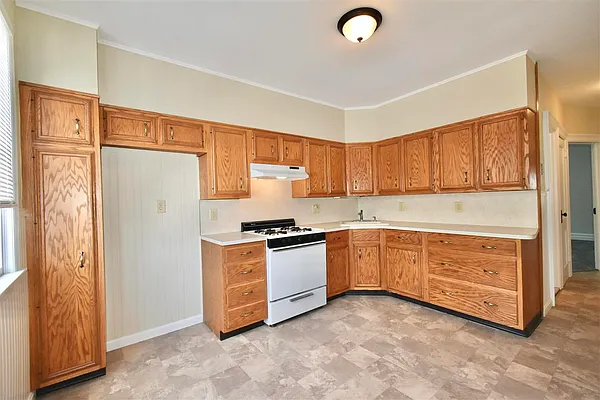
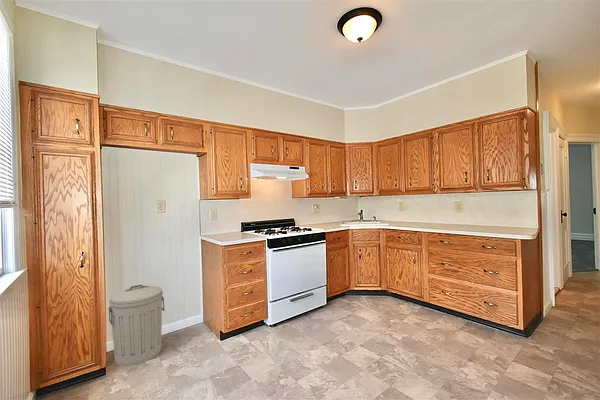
+ trash can [108,284,165,367]
